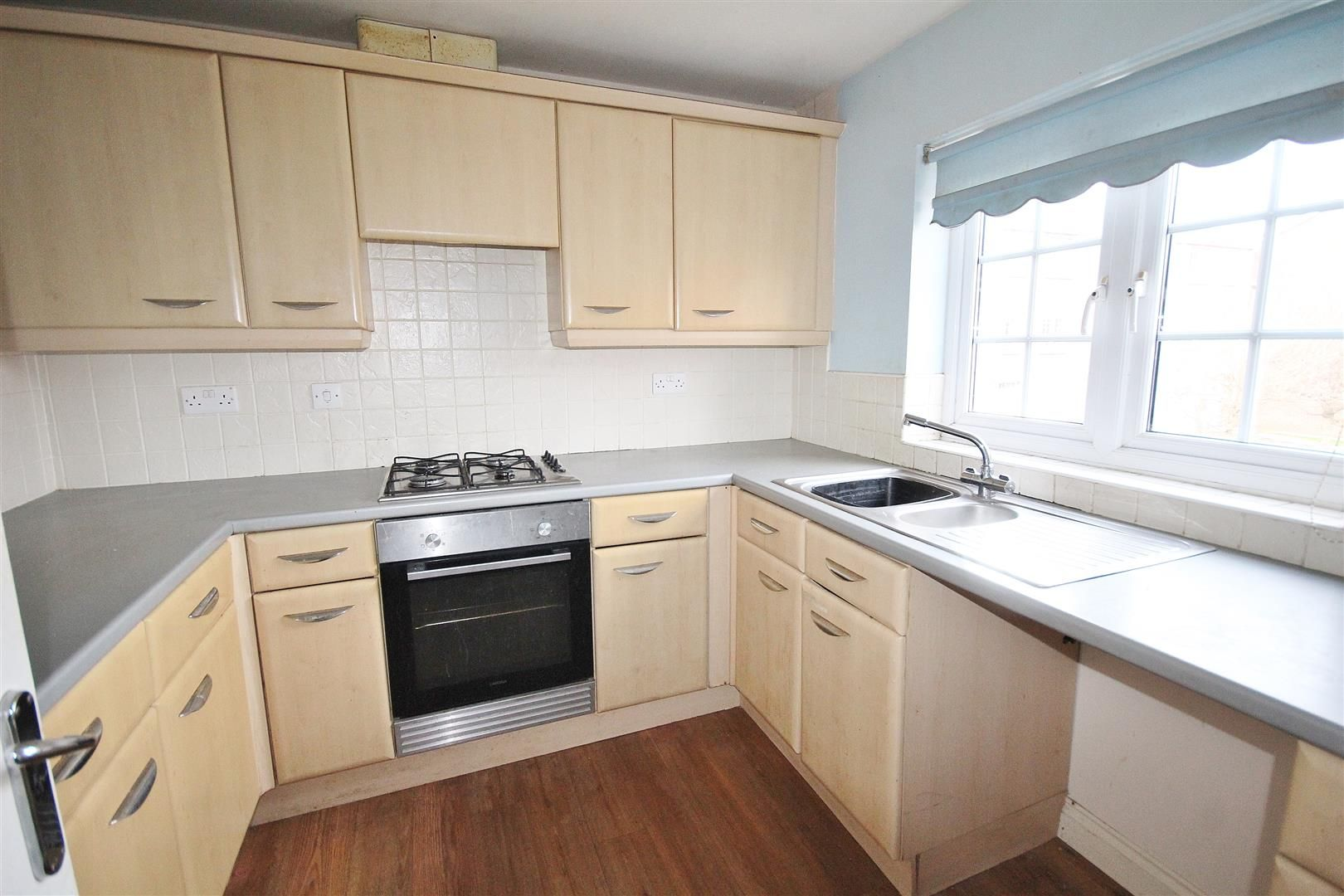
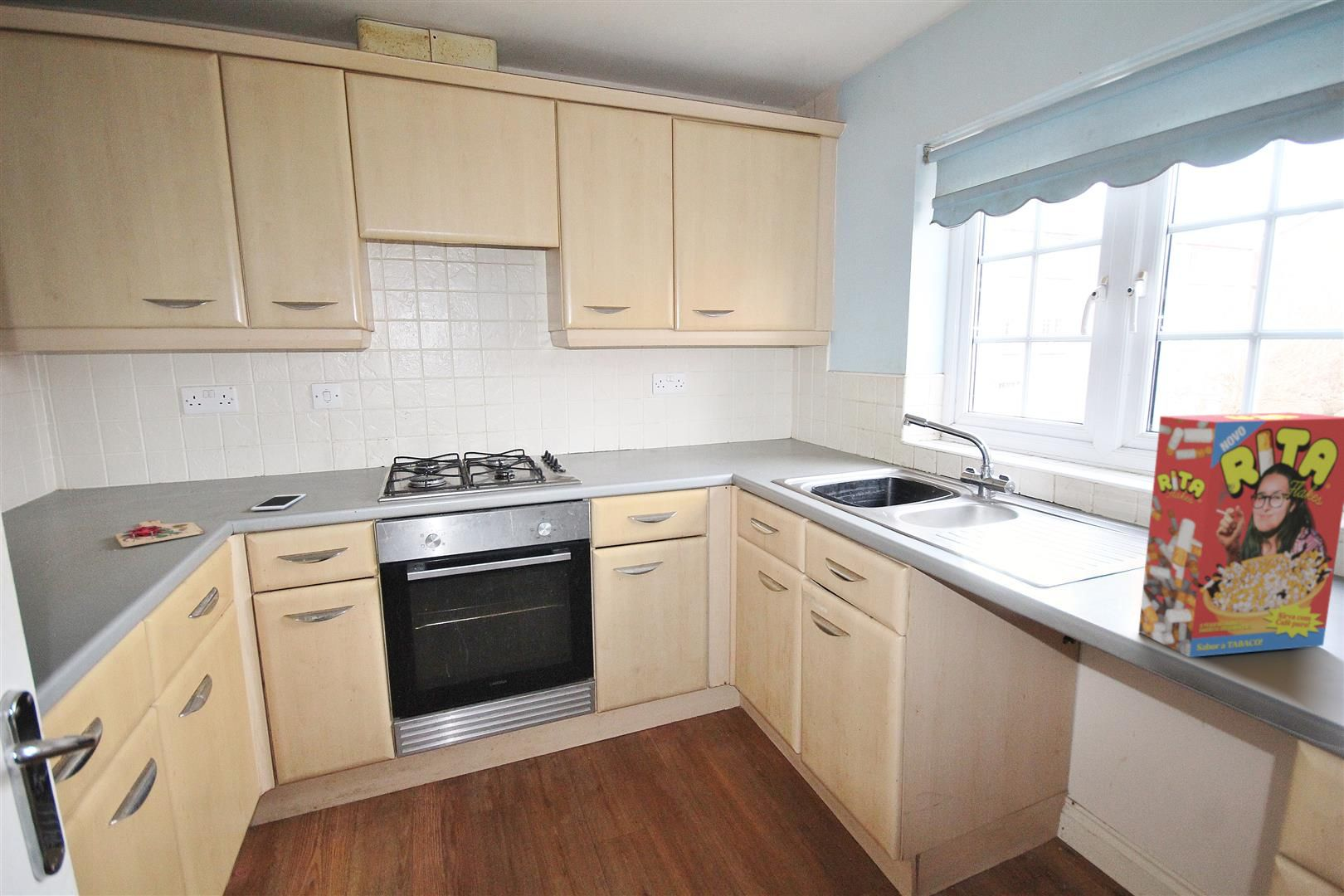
+ cell phone [251,494,307,511]
+ cutting board [114,519,204,548]
+ cereal box [1137,411,1344,658]
